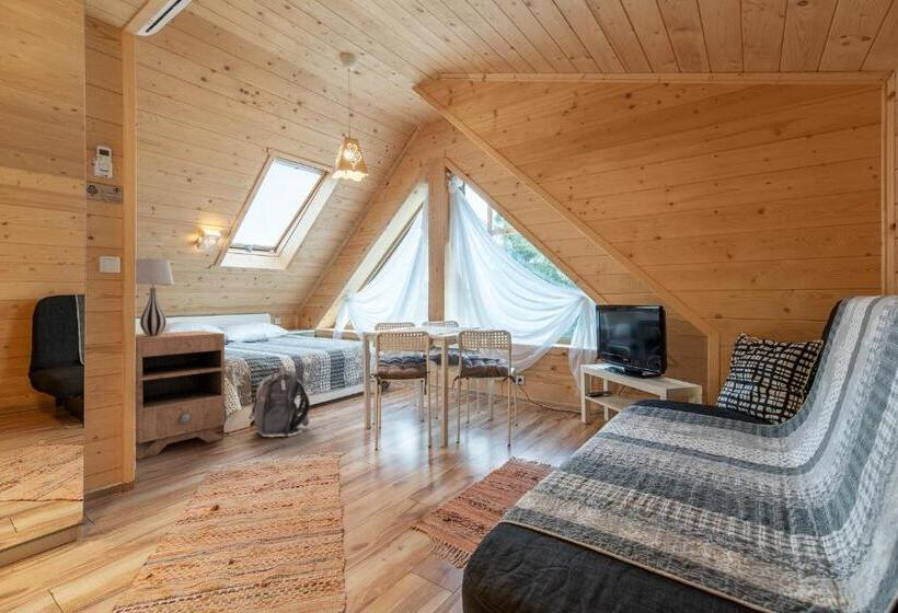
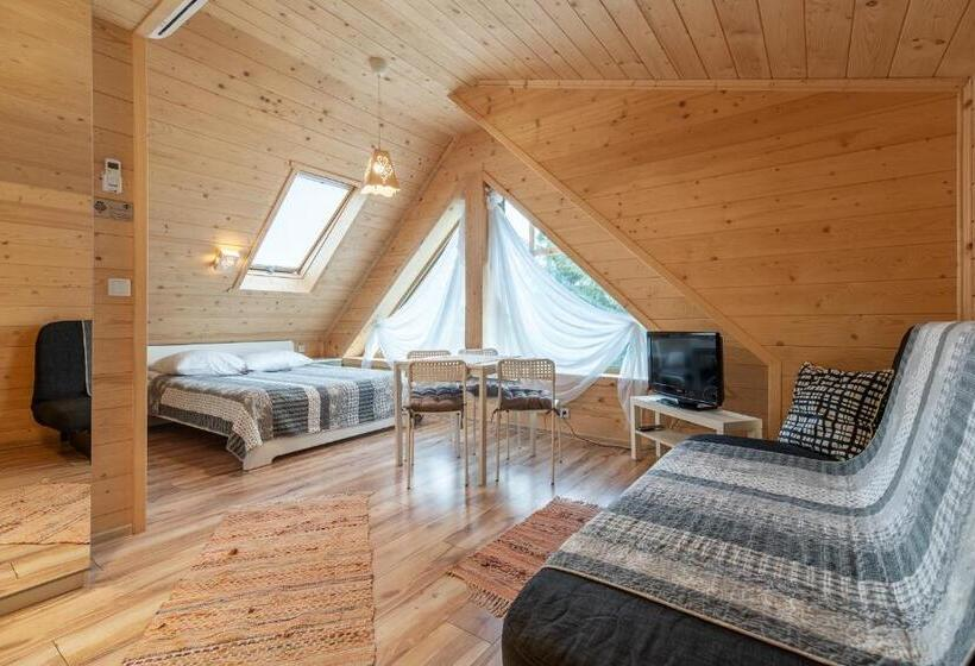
- nightstand [135,329,226,460]
- backpack [247,366,311,438]
- table lamp [135,257,175,336]
